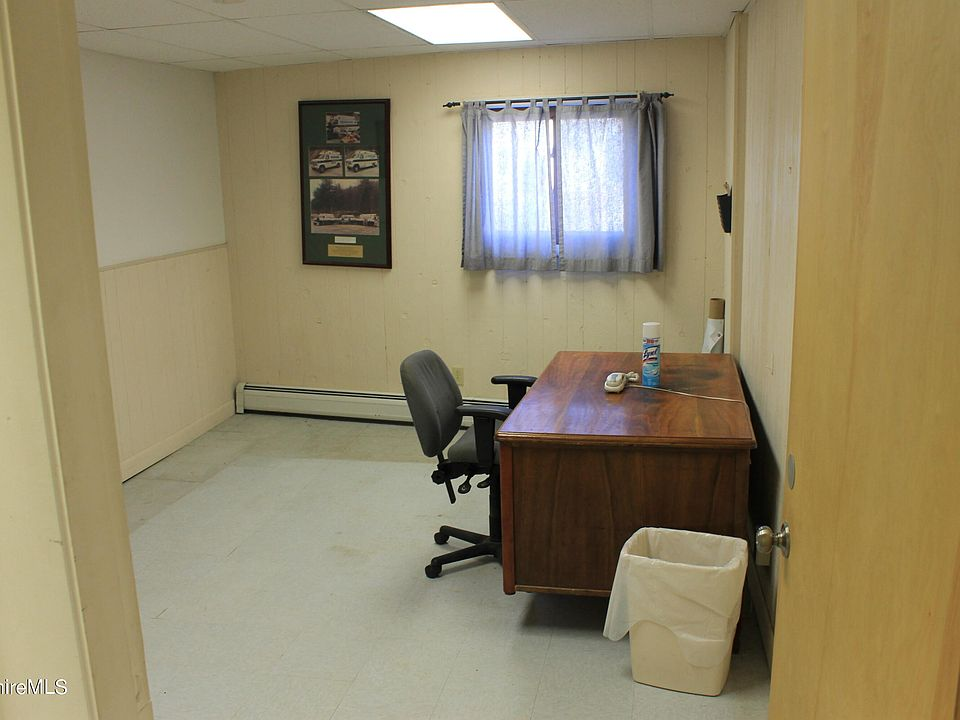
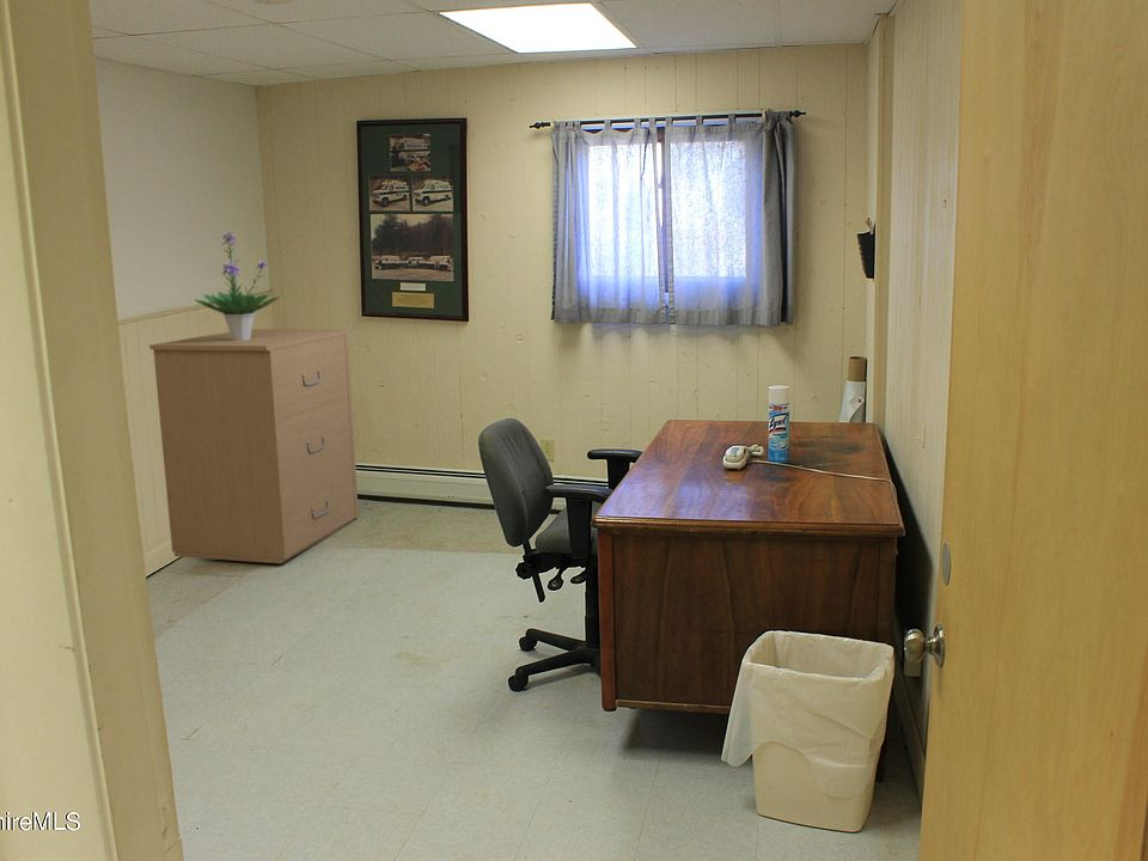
+ potted plant [194,231,281,341]
+ filing cabinet [148,328,360,564]
